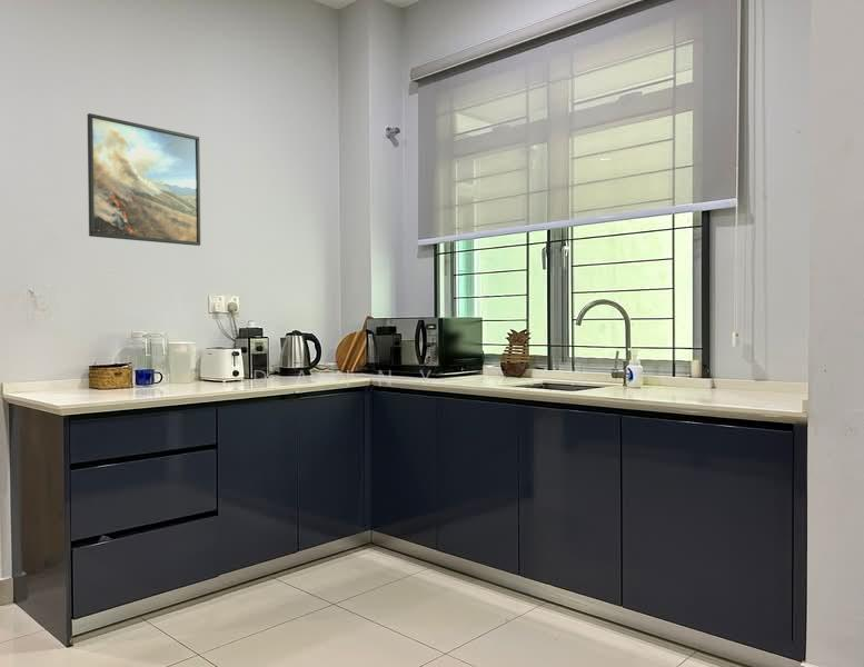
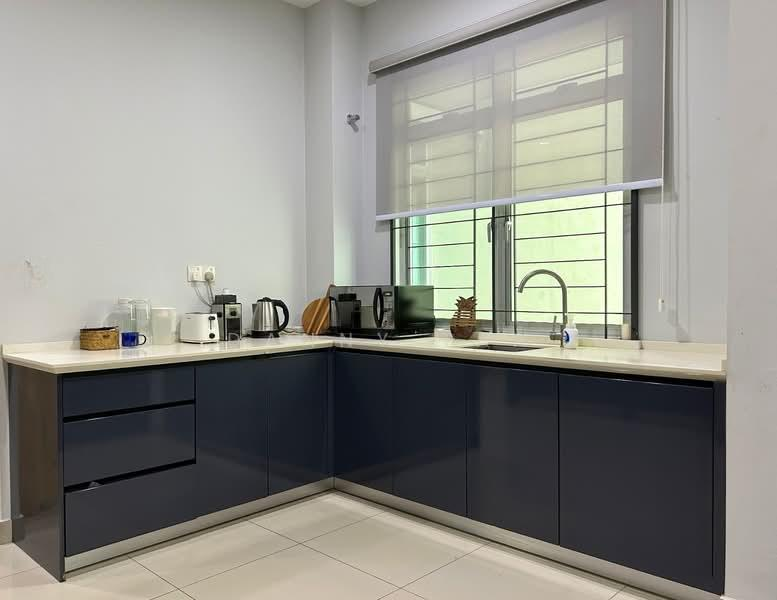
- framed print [87,112,201,247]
